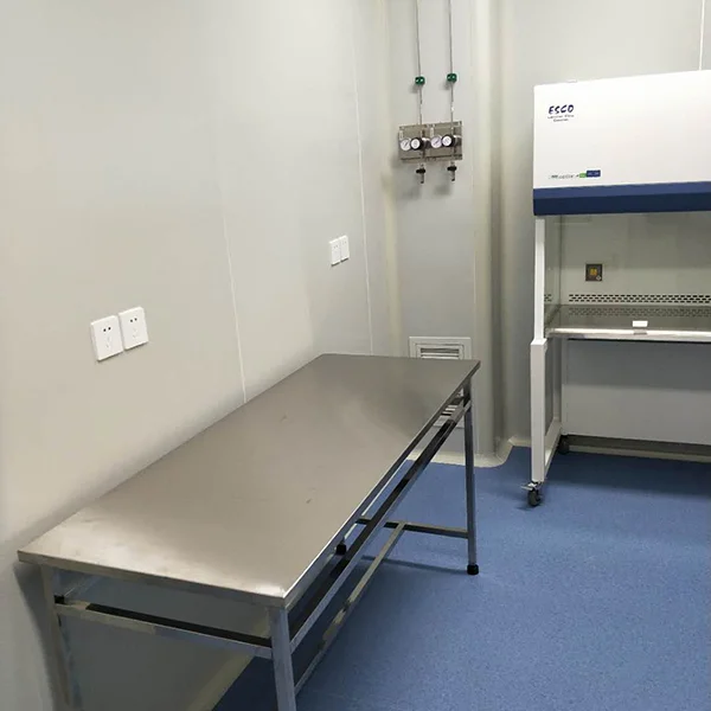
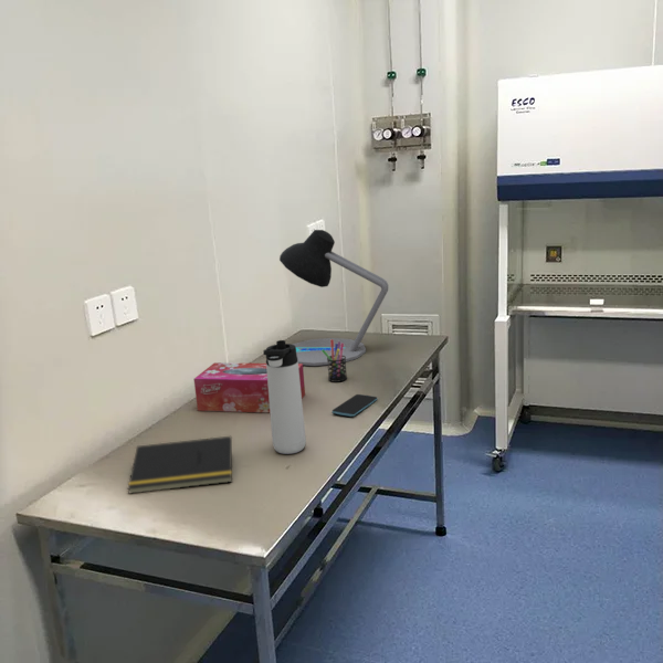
+ pen holder [322,339,348,383]
+ thermos bottle [262,339,307,455]
+ desk lamp [278,229,389,367]
+ tissue box [193,361,306,413]
+ notepad [127,435,233,495]
+ smartphone [330,393,378,418]
